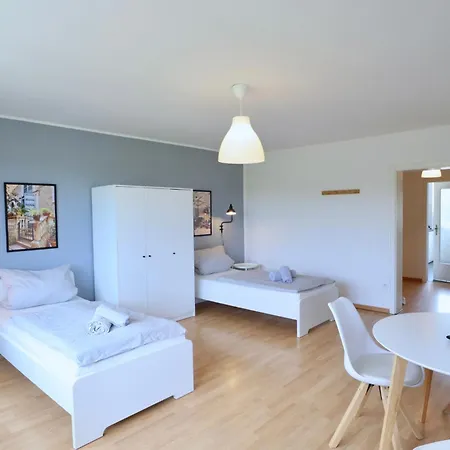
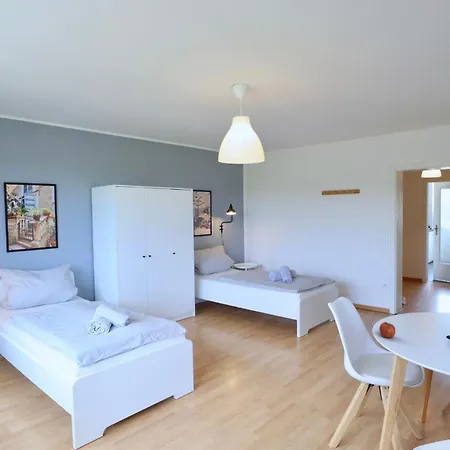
+ fruit [378,321,396,339]
